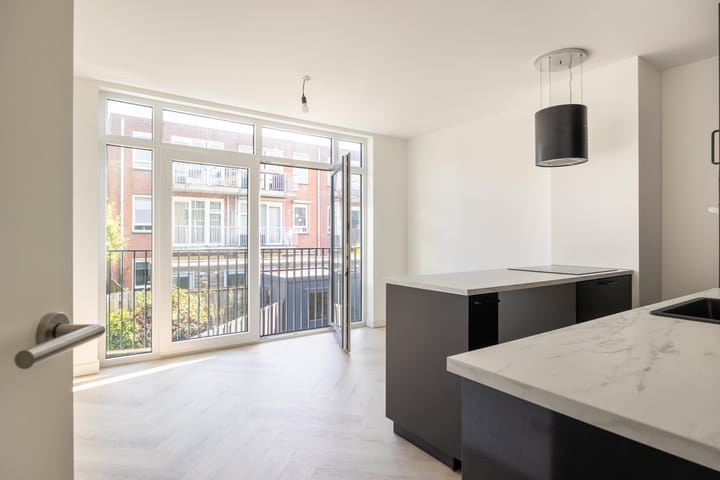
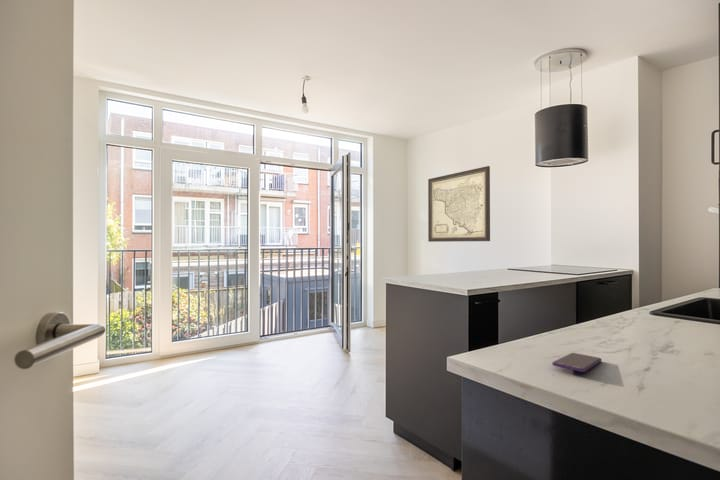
+ wall art [427,165,491,243]
+ smartphone [551,352,603,373]
